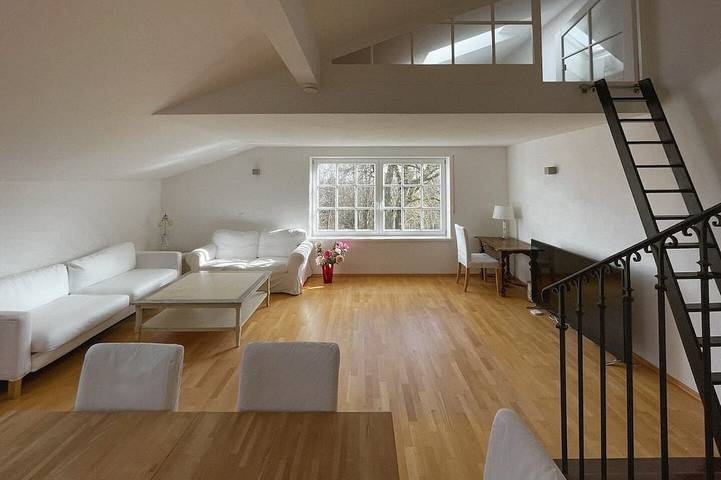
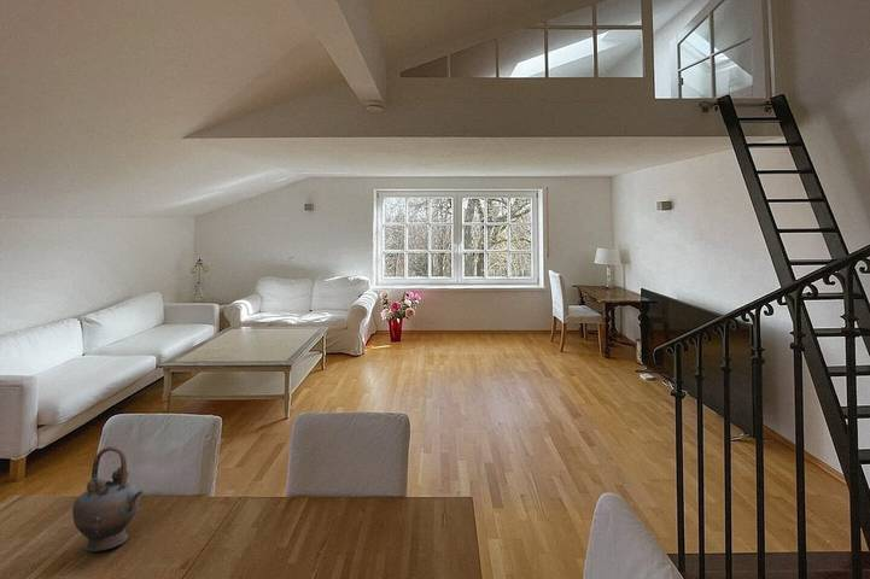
+ teapot [71,445,145,552]
